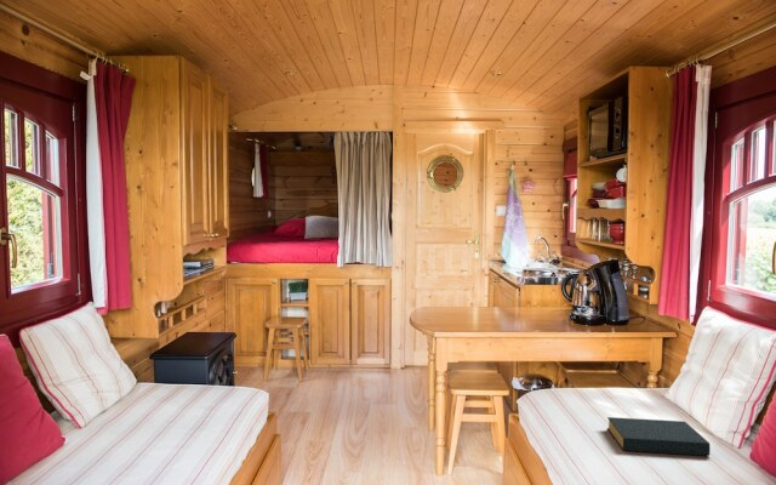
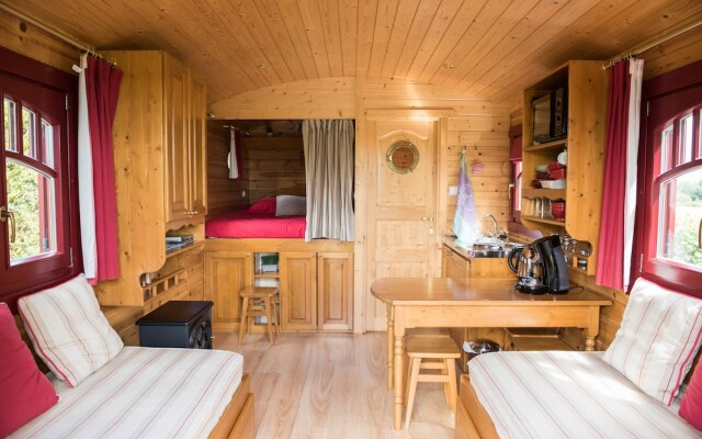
- hardback book [606,416,711,457]
